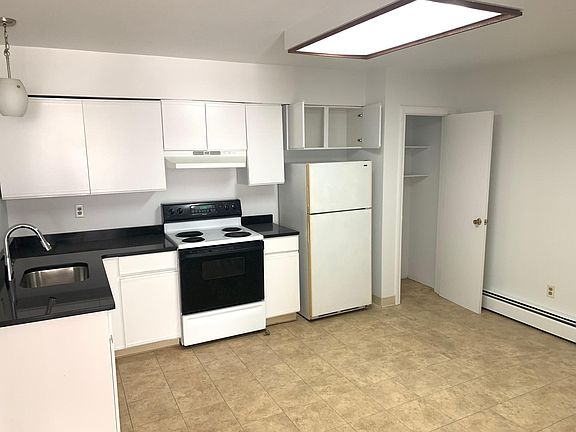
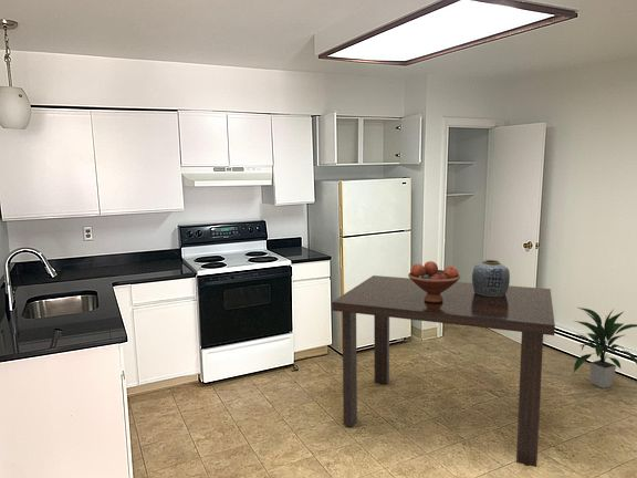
+ indoor plant [573,306,637,389]
+ vase [471,259,511,297]
+ fruit bowl [407,260,461,303]
+ dining table [331,274,556,468]
